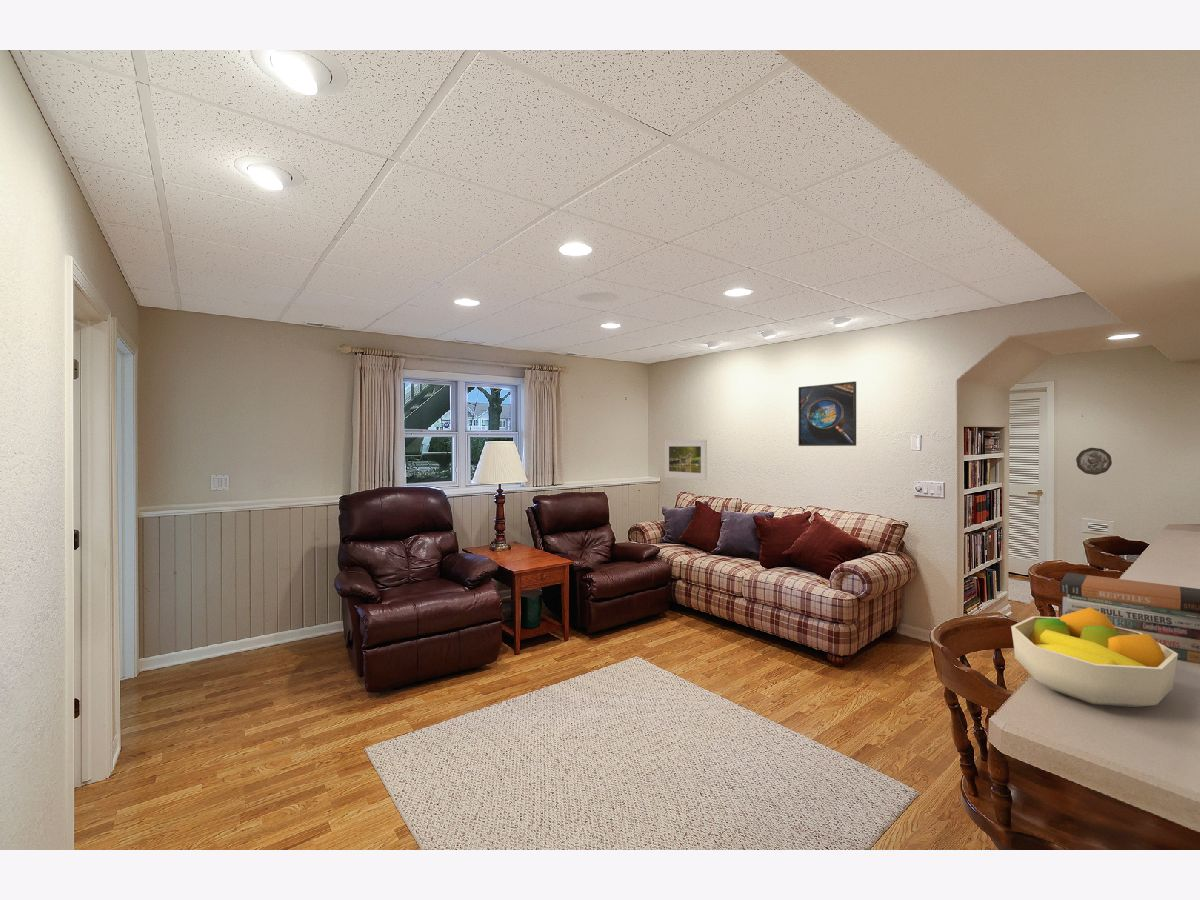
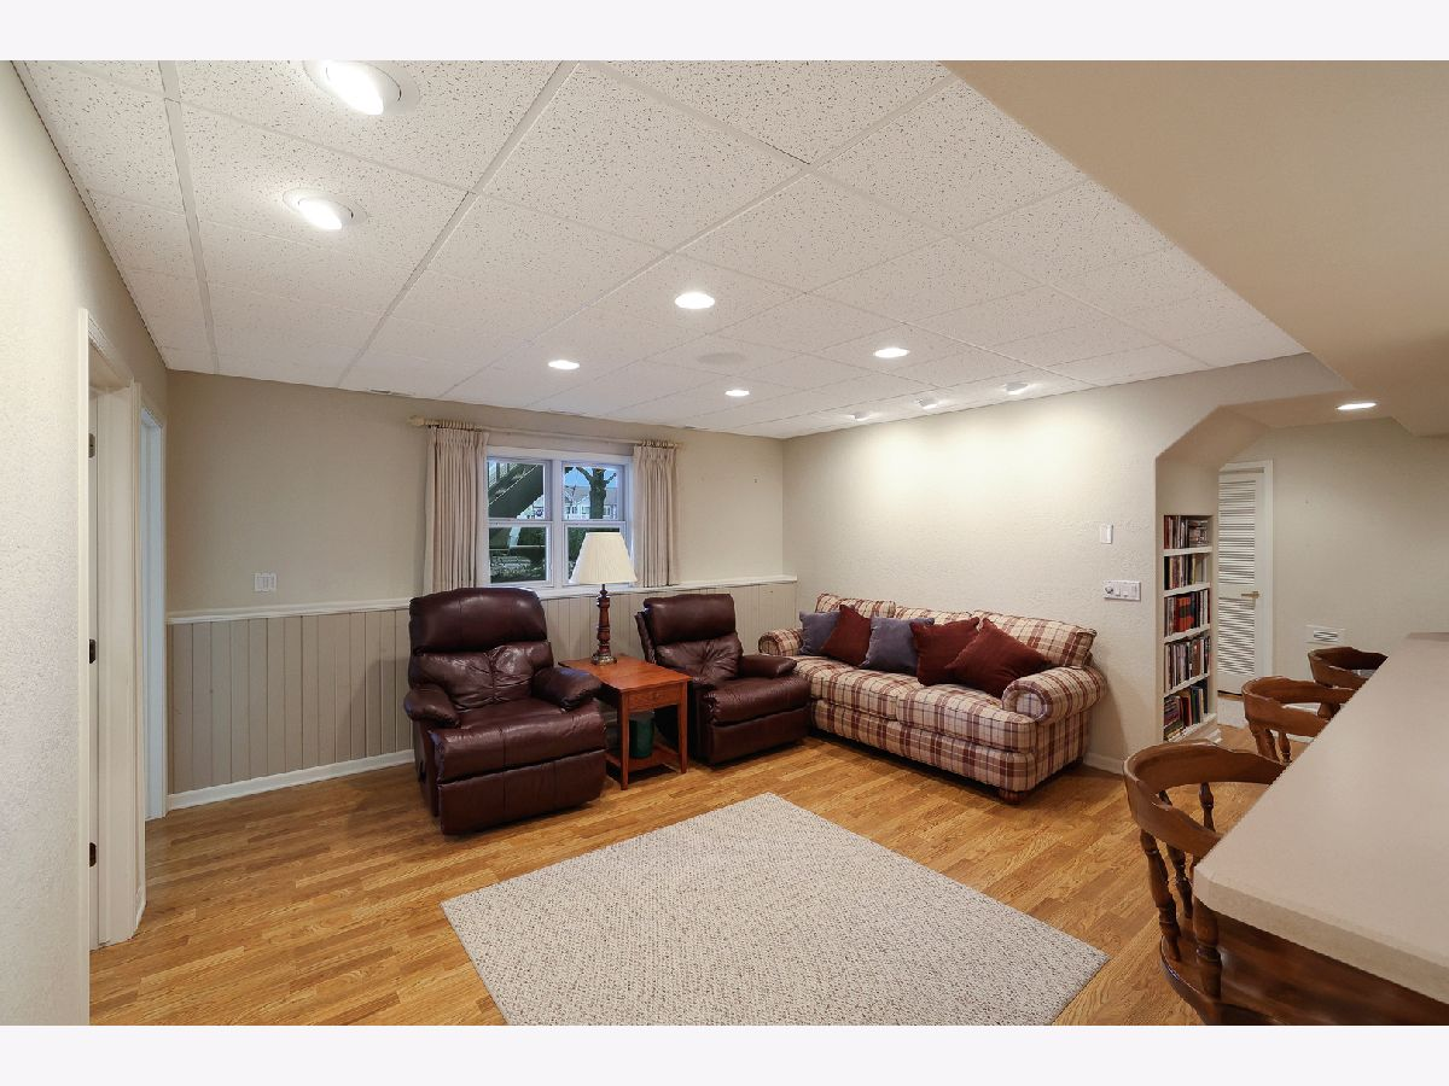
- book stack [1059,572,1200,665]
- decorative plate [1075,447,1113,476]
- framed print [663,439,708,481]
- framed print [797,380,857,447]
- fruit bowl [1010,607,1178,708]
